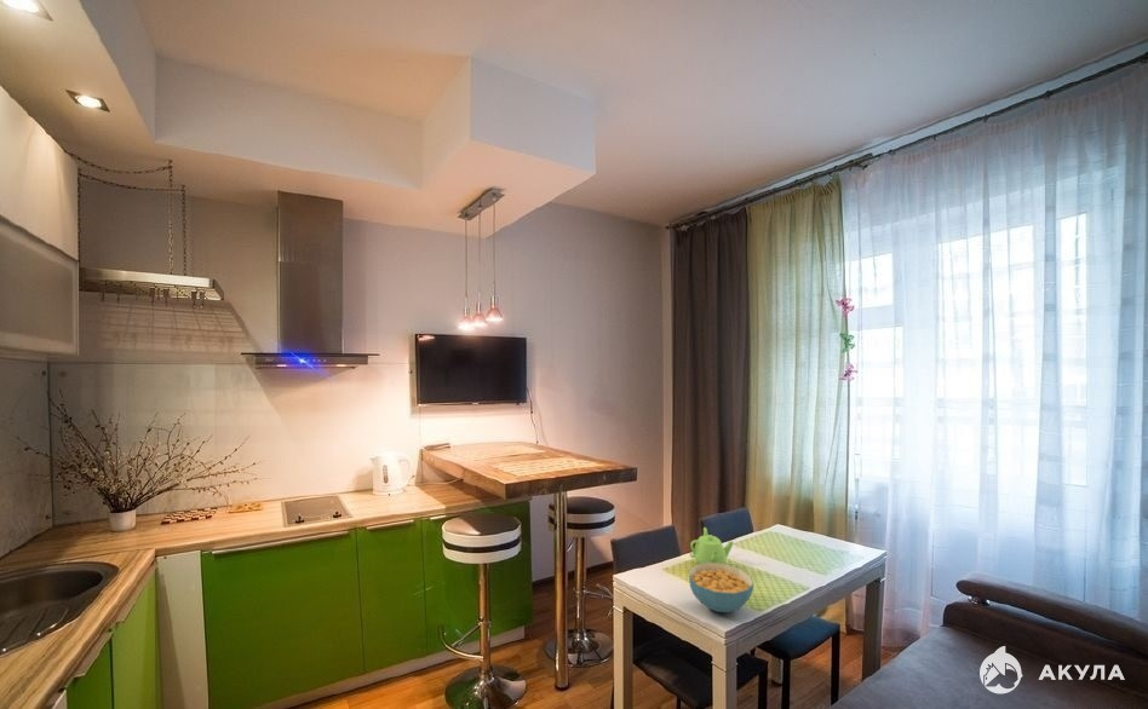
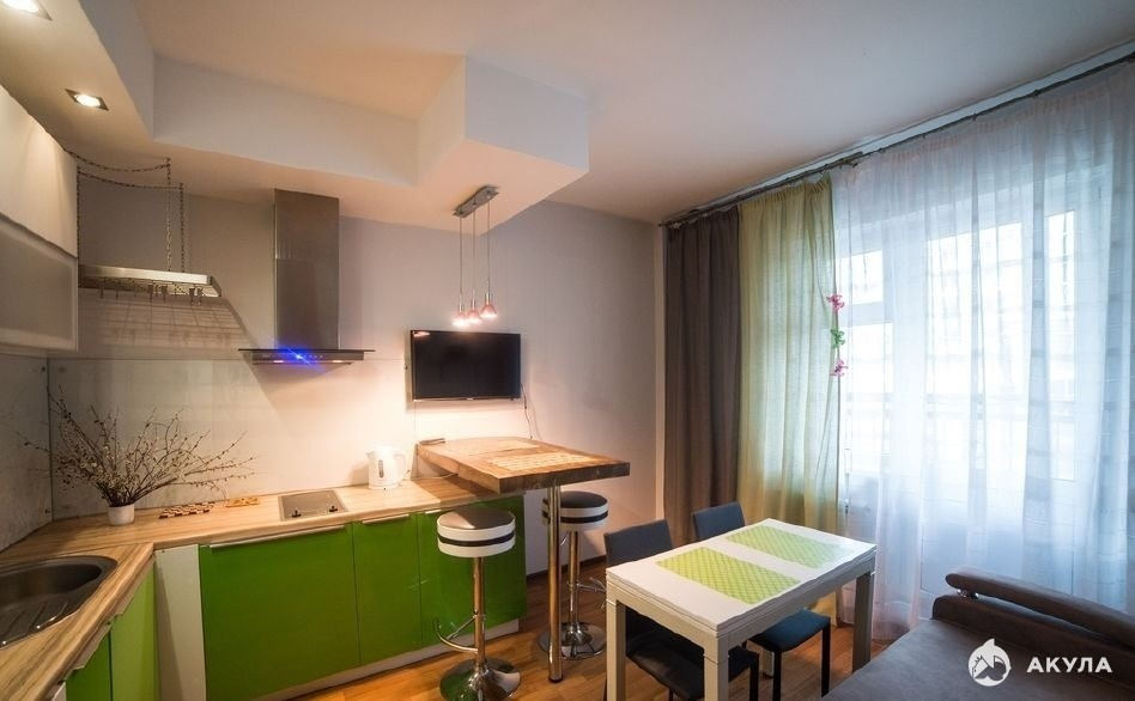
- teapot [689,526,735,564]
- cereal bowl [687,563,754,613]
